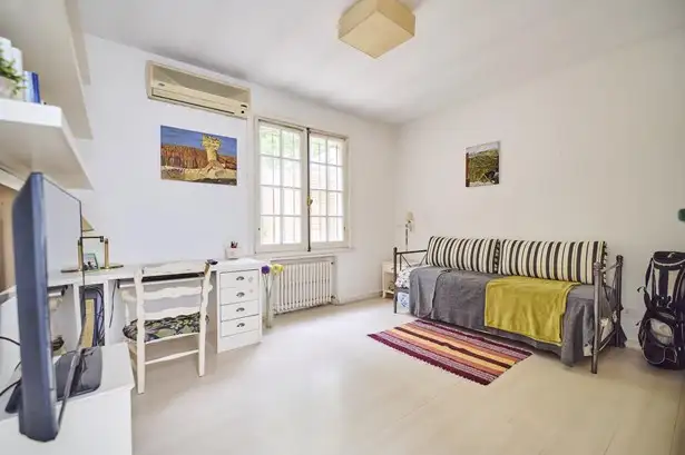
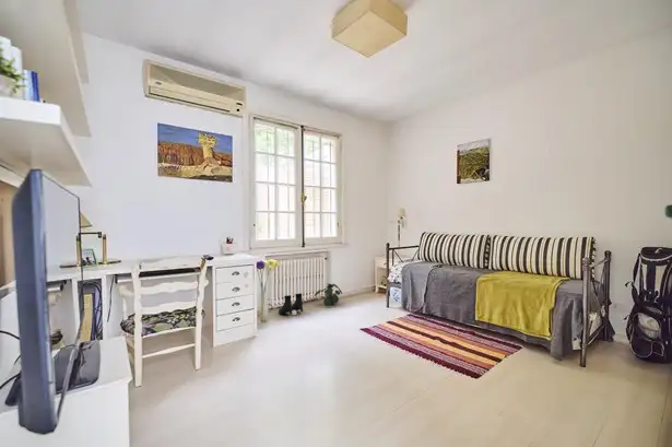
+ boots [278,293,304,316]
+ potted plant [314,283,343,307]
